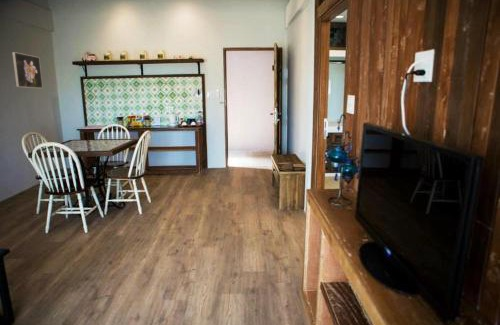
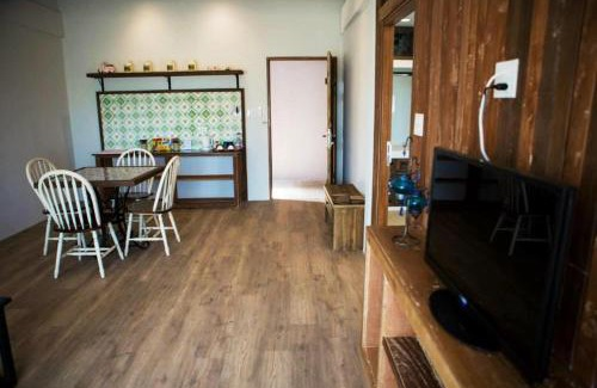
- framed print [11,51,44,89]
